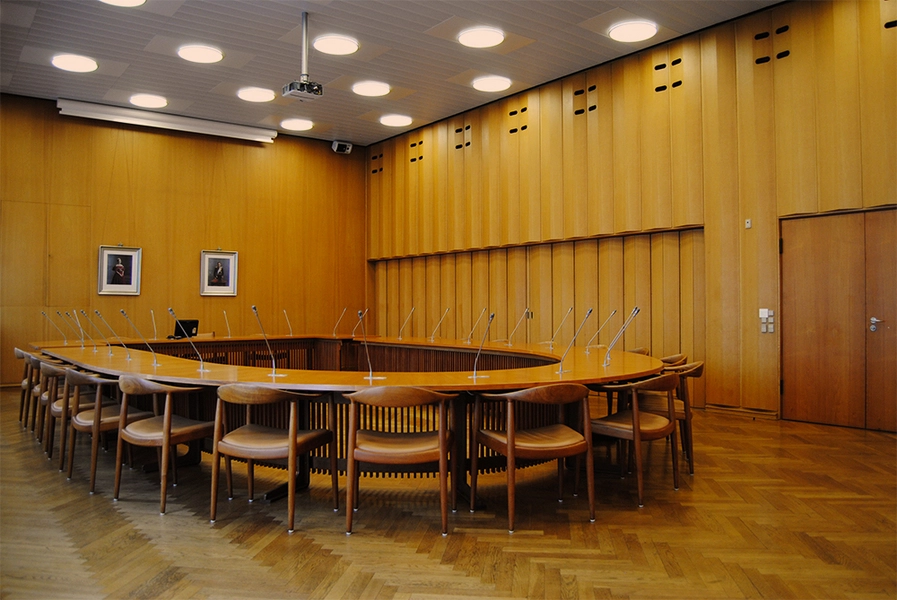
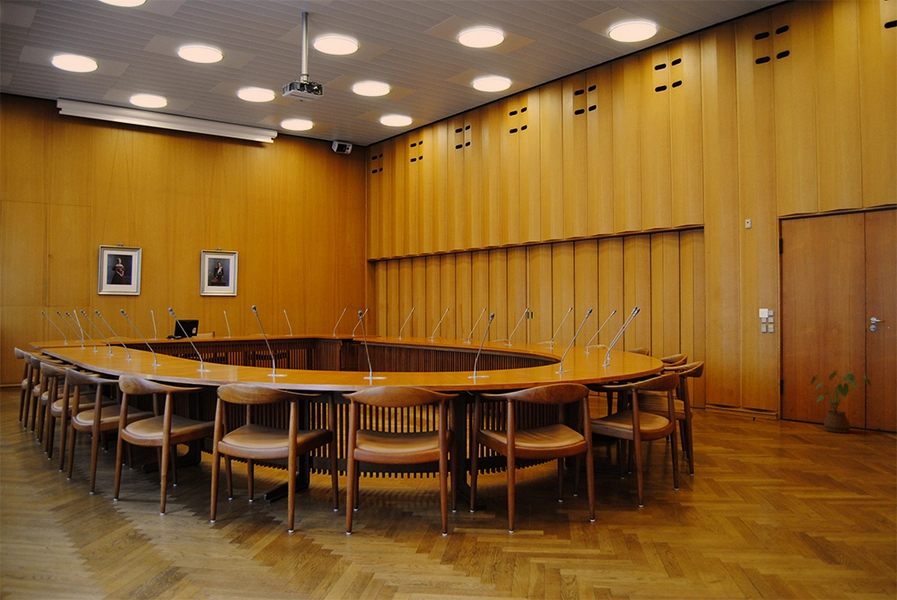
+ house plant [810,369,872,434]
